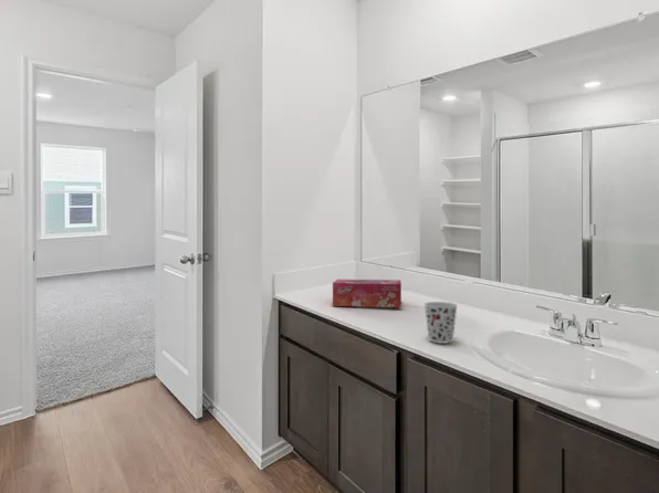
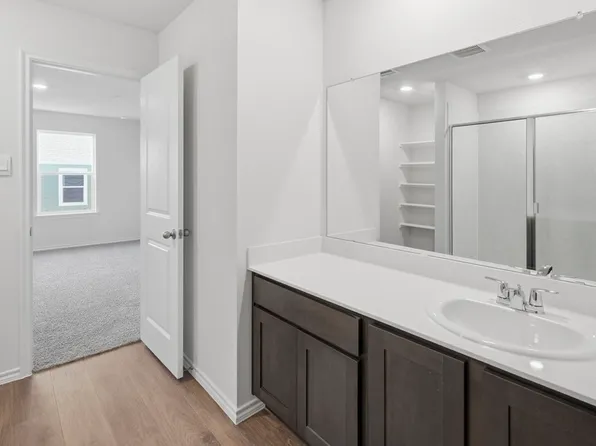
- tissue box [332,279,402,308]
- cup [423,301,459,344]
